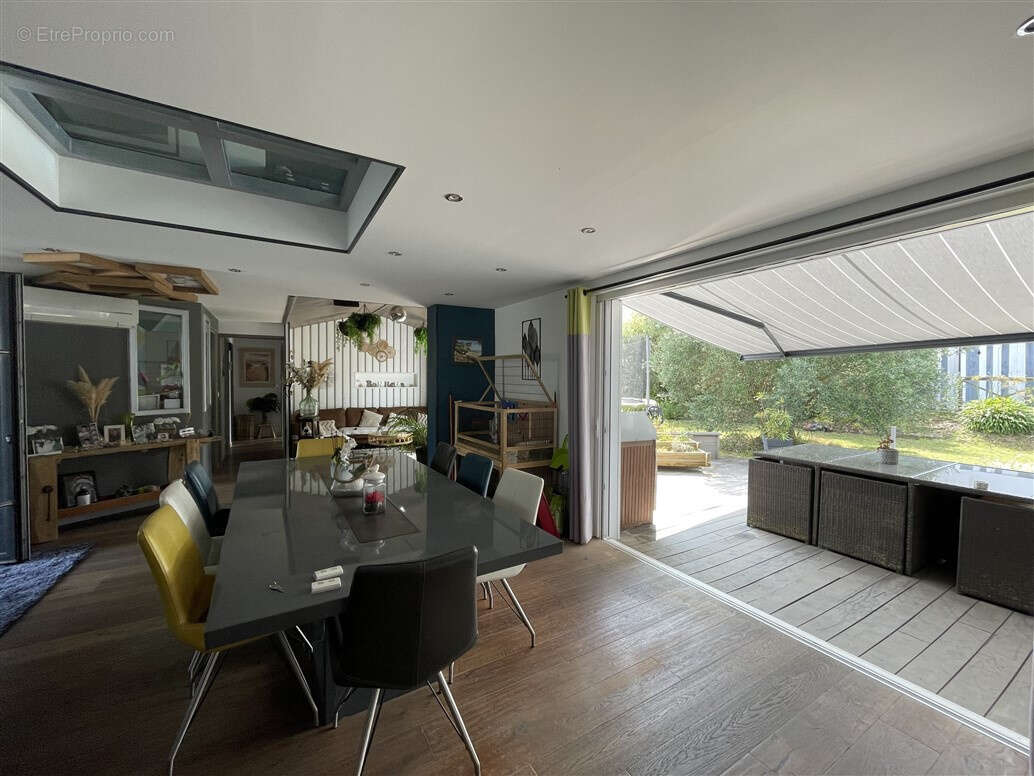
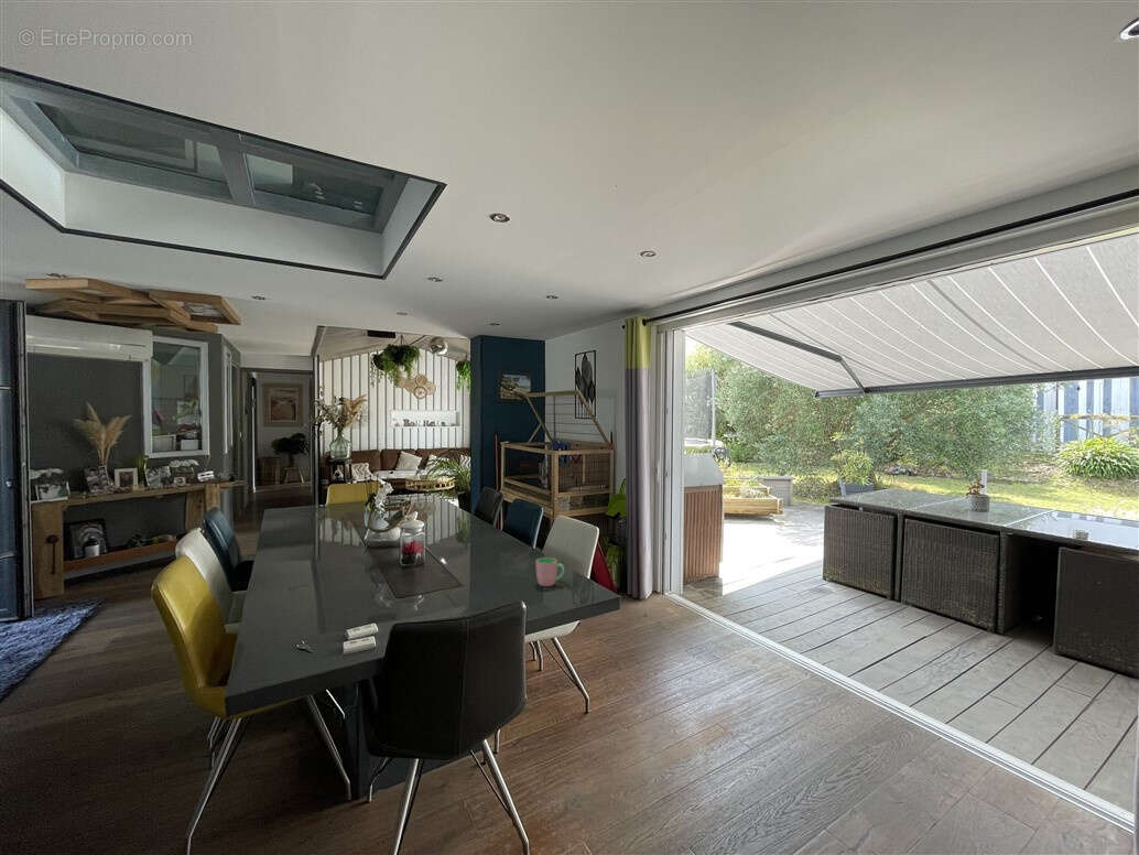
+ cup [535,556,565,587]
